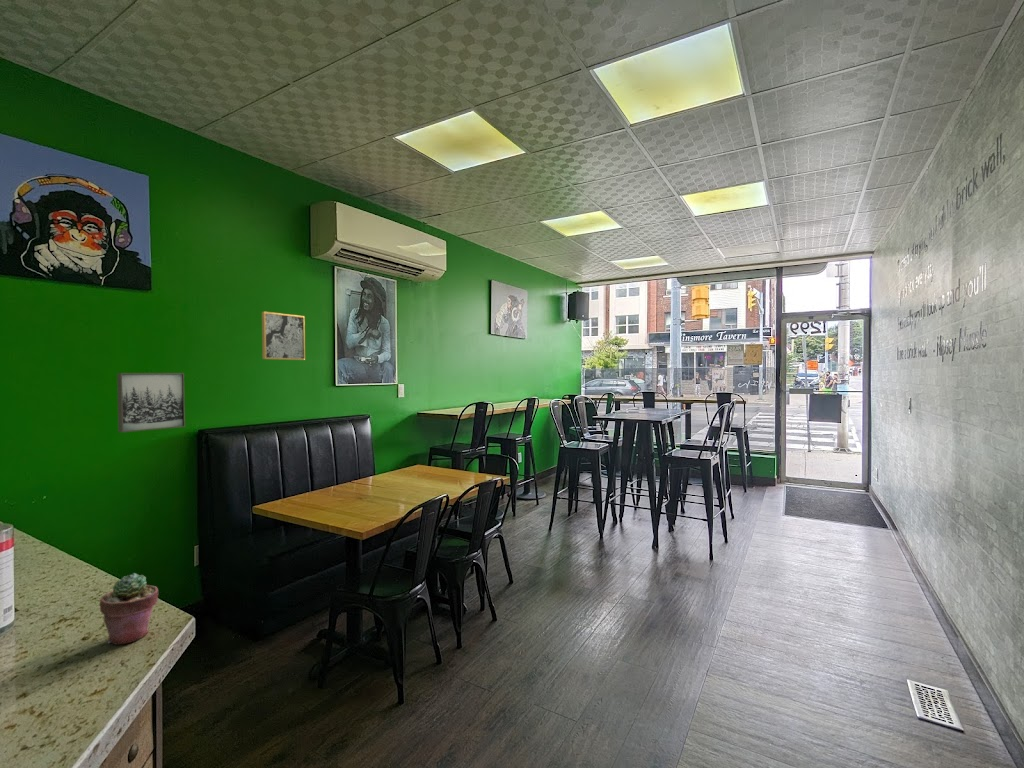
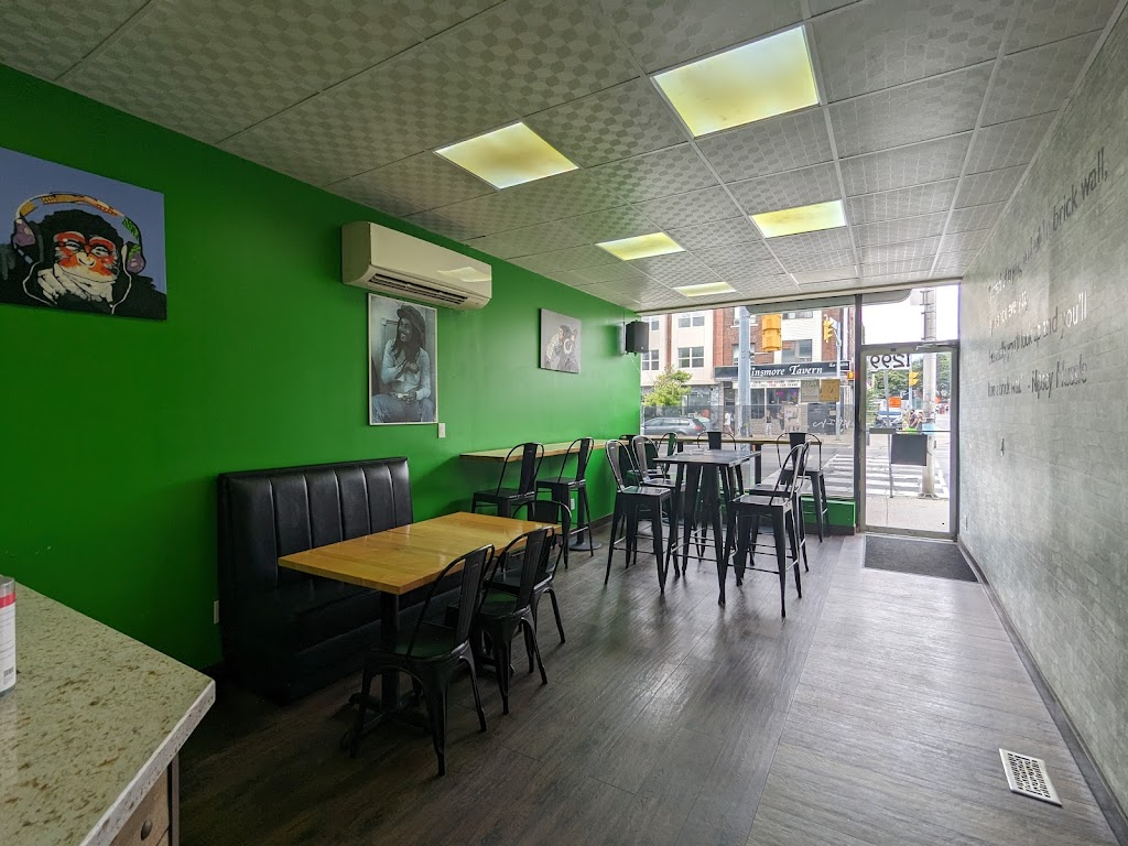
- potted succulent [98,572,159,646]
- wall art [116,372,186,433]
- wall art [261,311,306,361]
